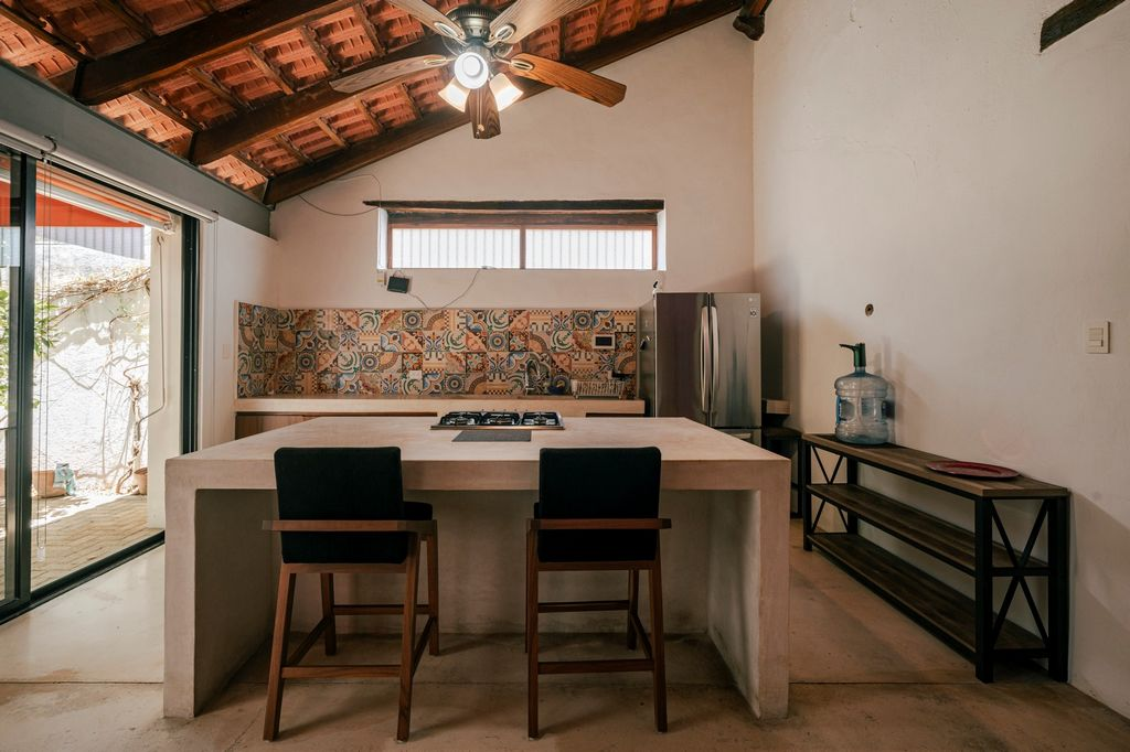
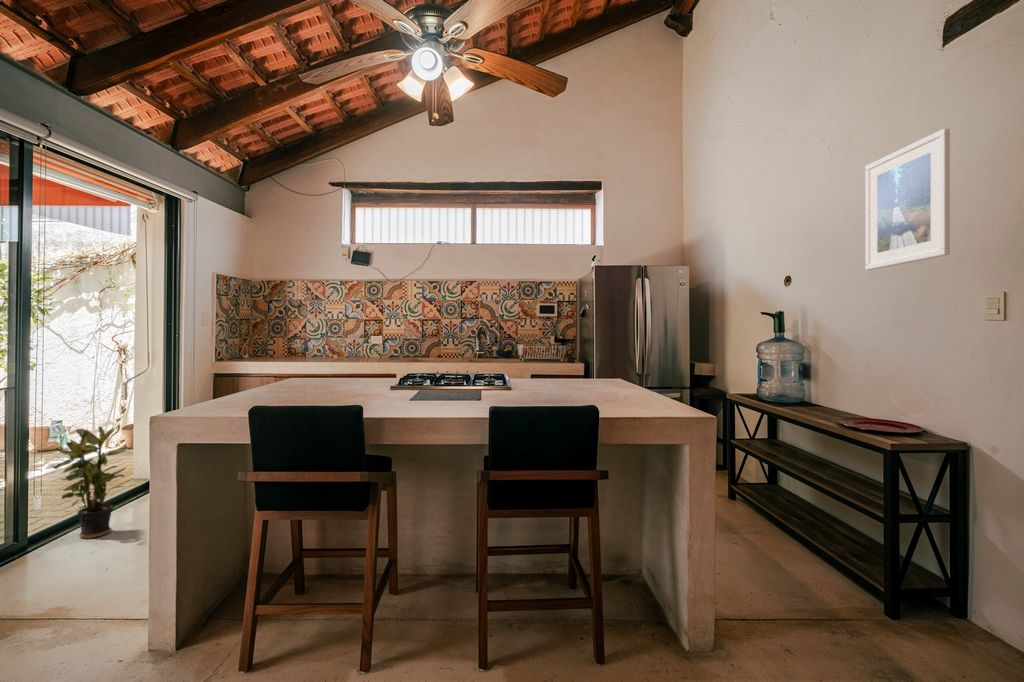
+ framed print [864,128,951,271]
+ potted plant [51,425,128,540]
